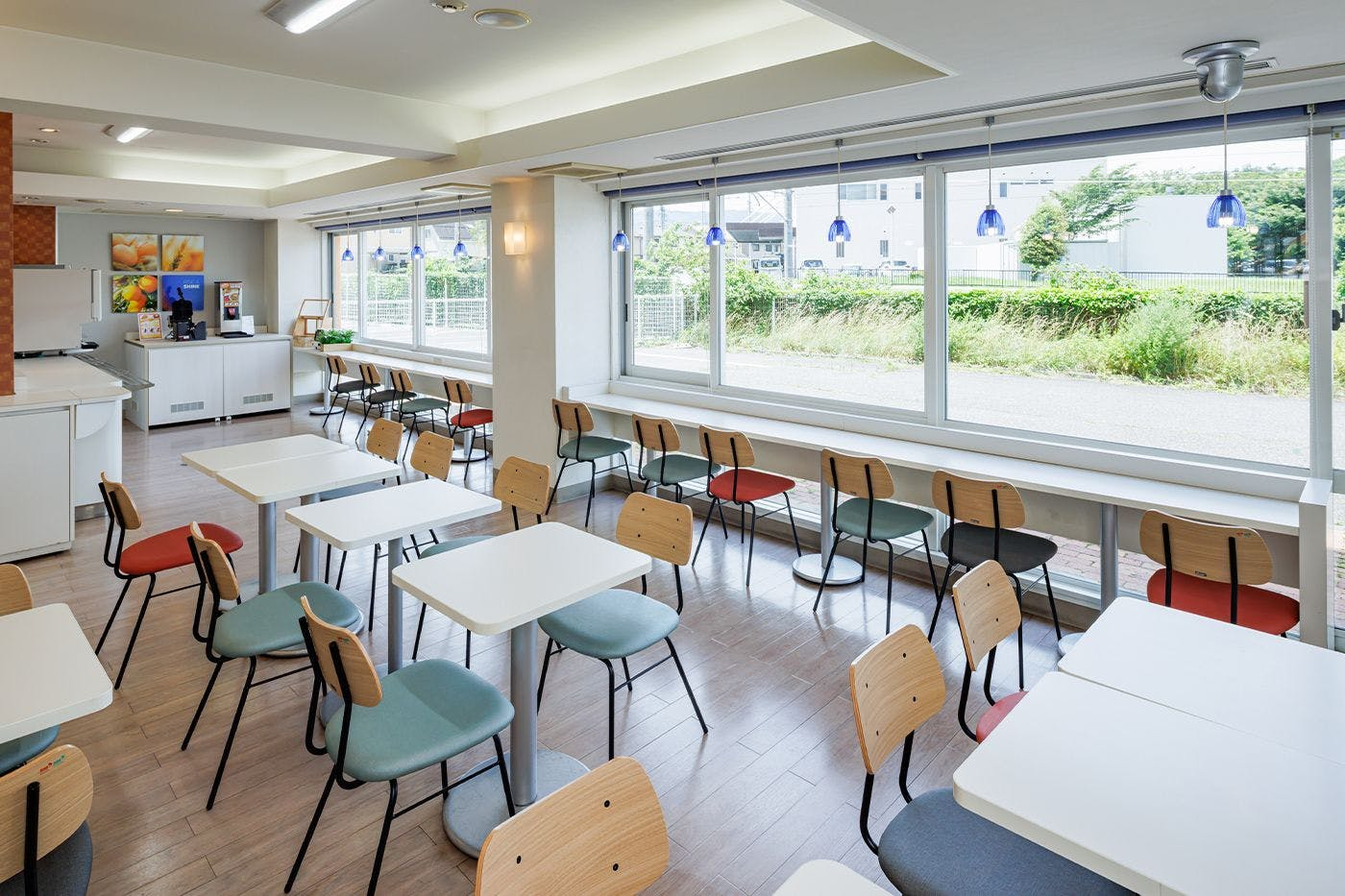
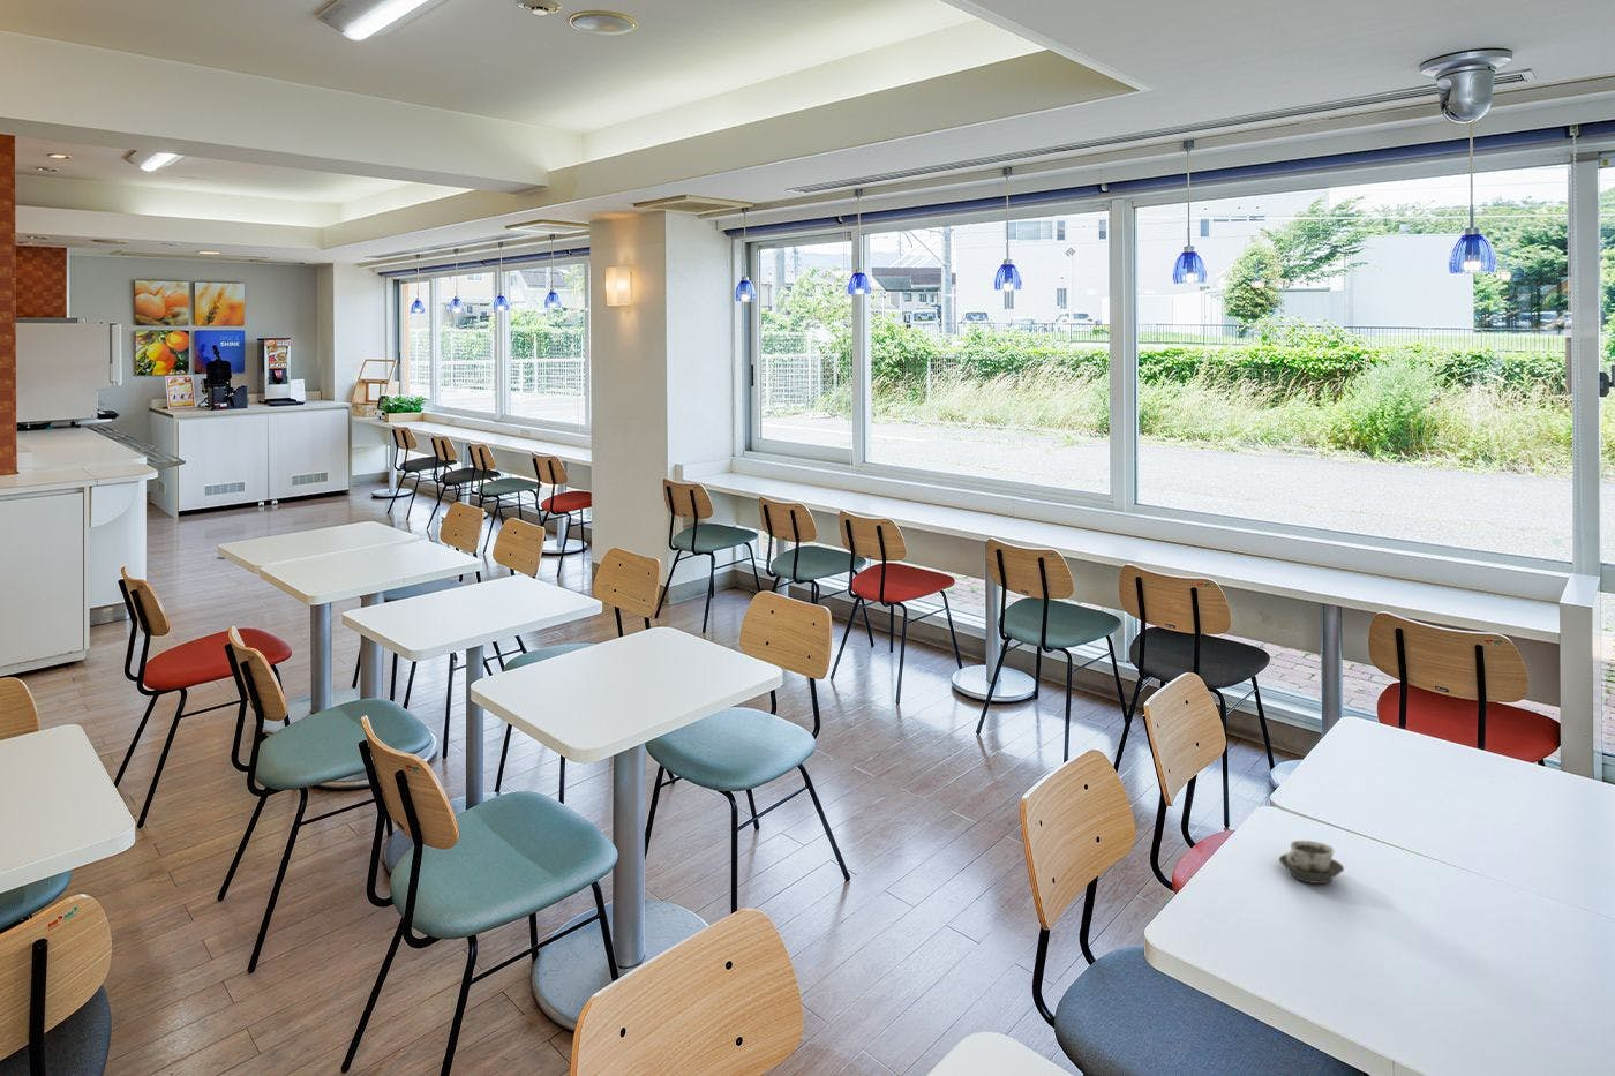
+ cup [1278,839,1345,885]
